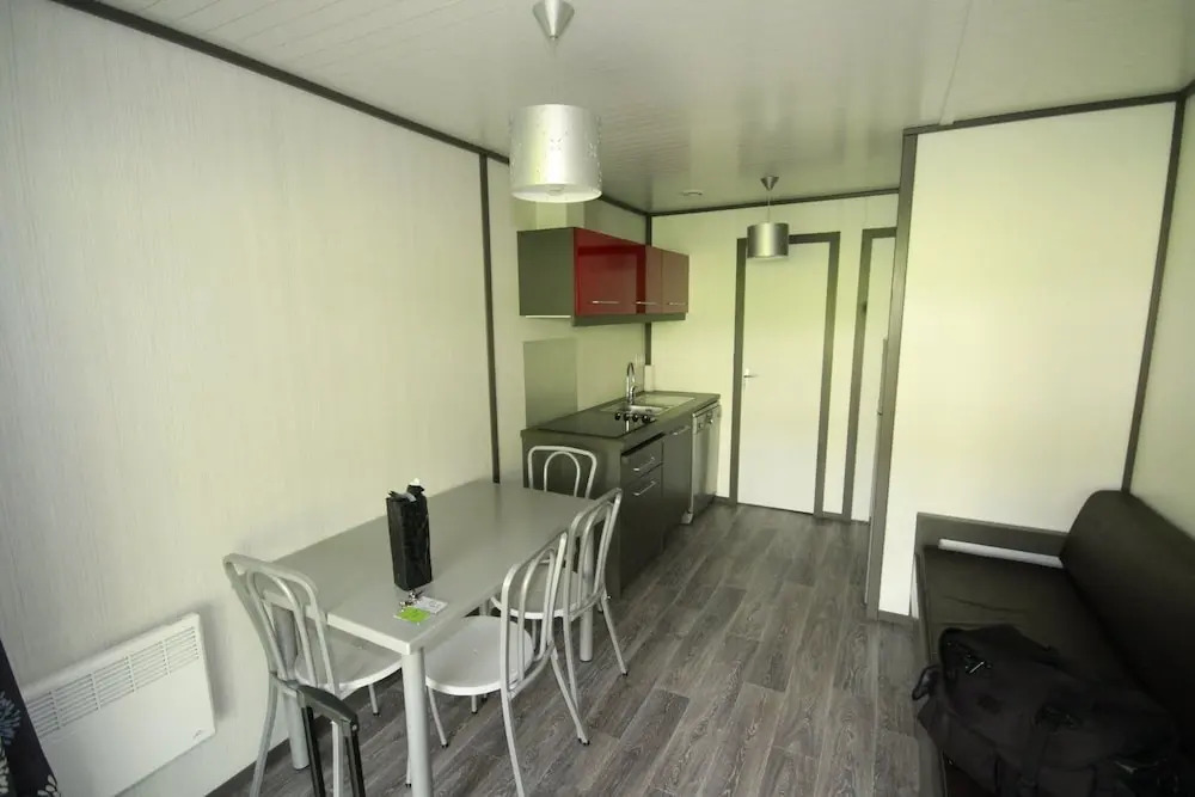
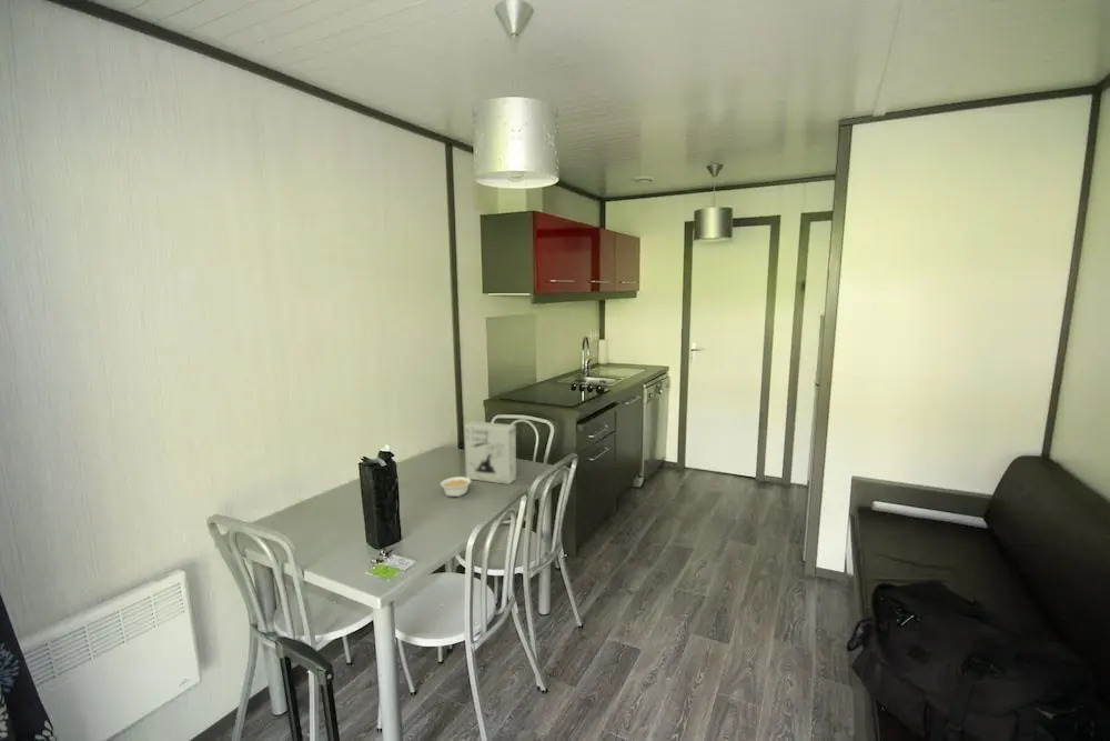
+ cereal box [464,420,517,485]
+ legume [434,475,472,498]
